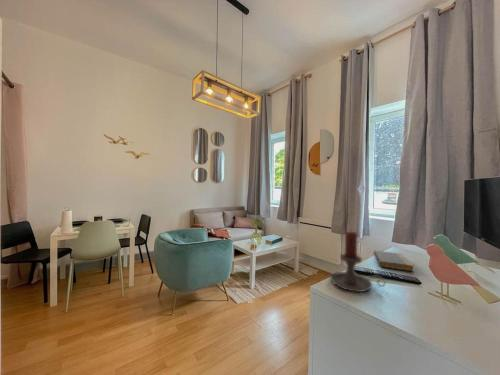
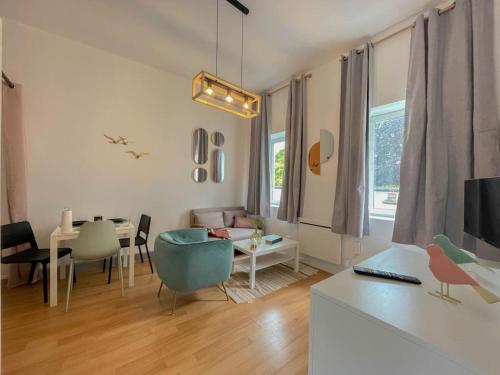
- book [373,249,415,273]
- candle holder [329,231,387,293]
